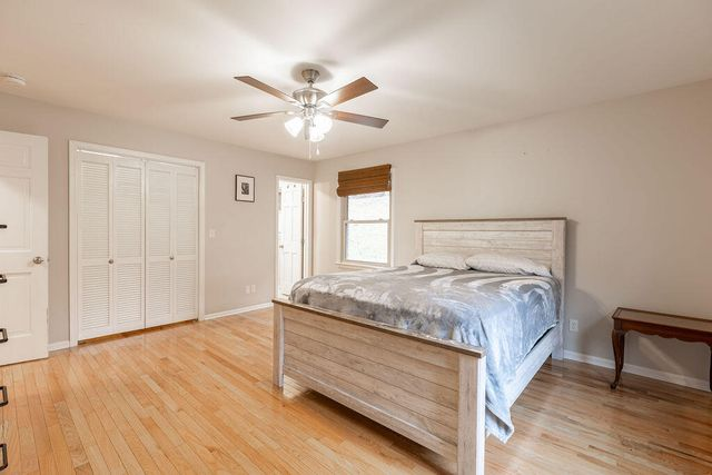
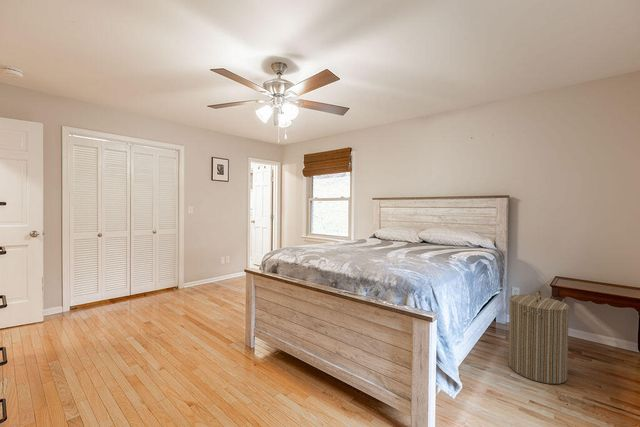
+ laundry hamper [507,289,570,385]
